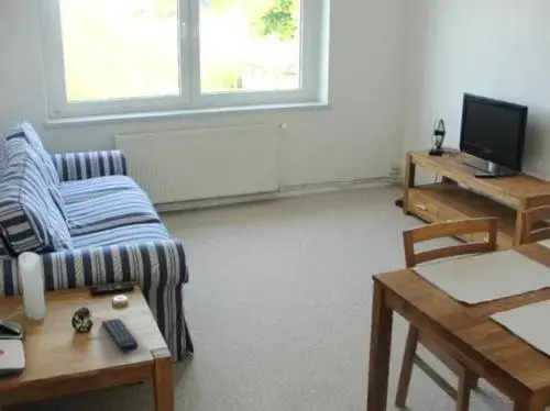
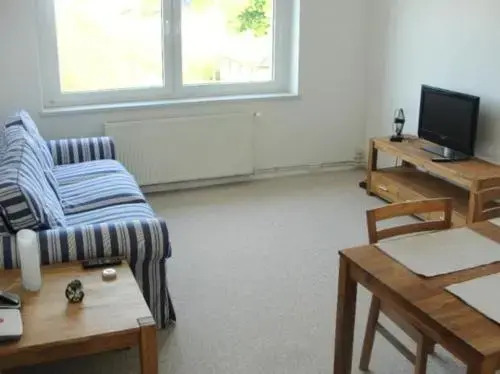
- remote control [100,318,139,353]
